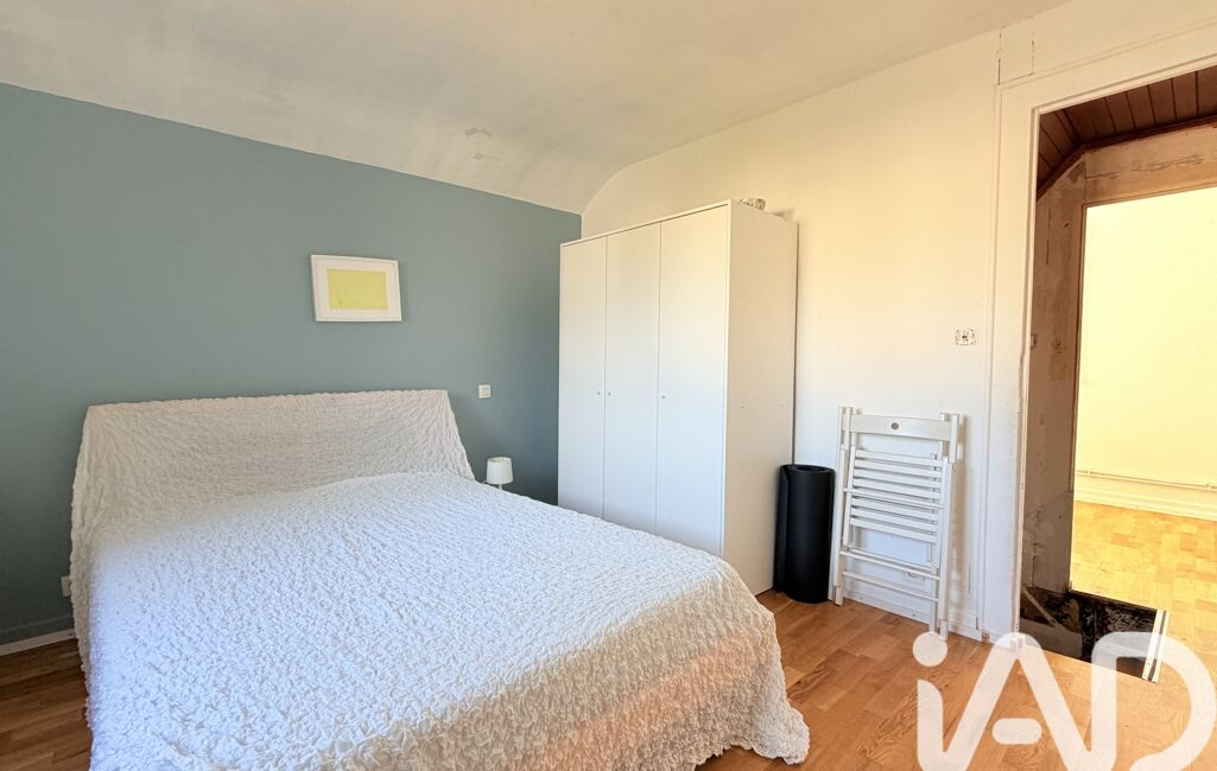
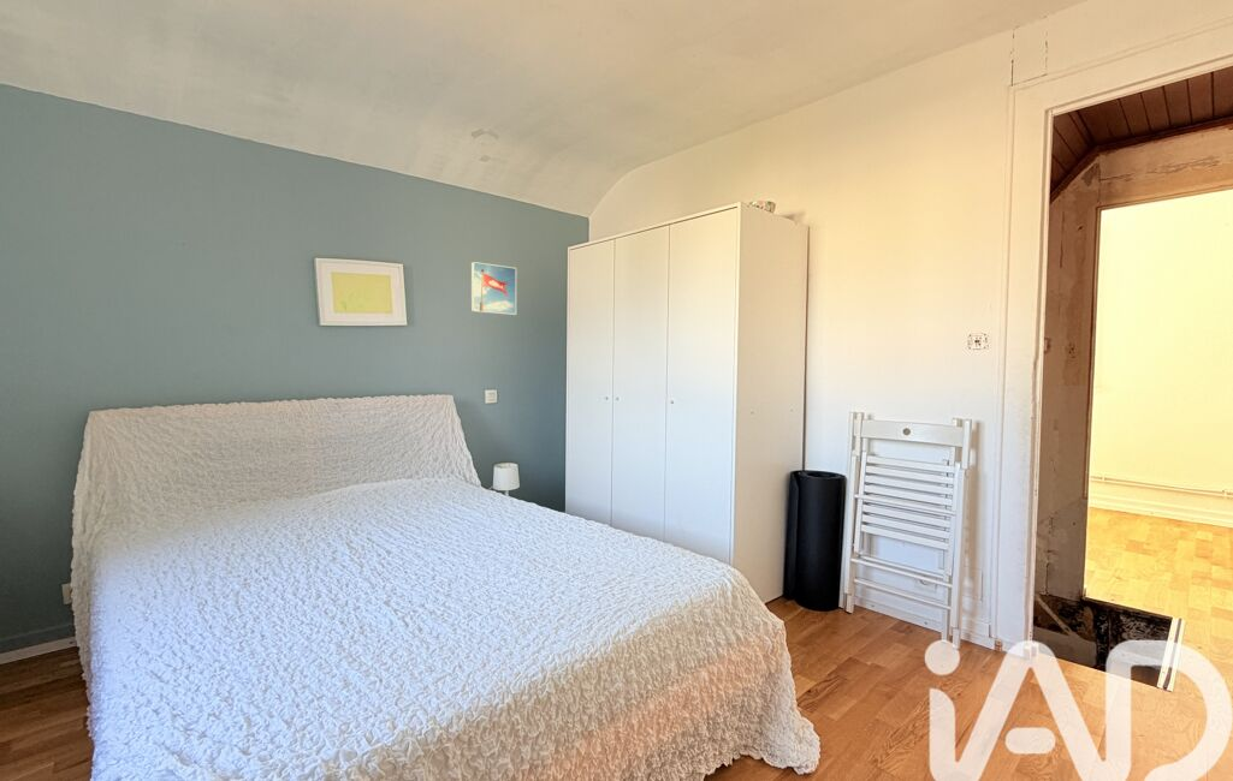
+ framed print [470,261,517,316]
